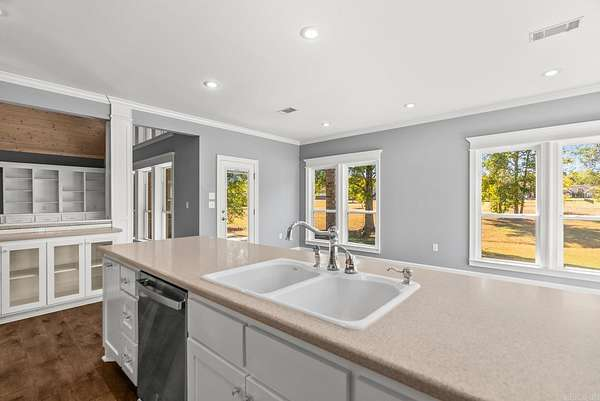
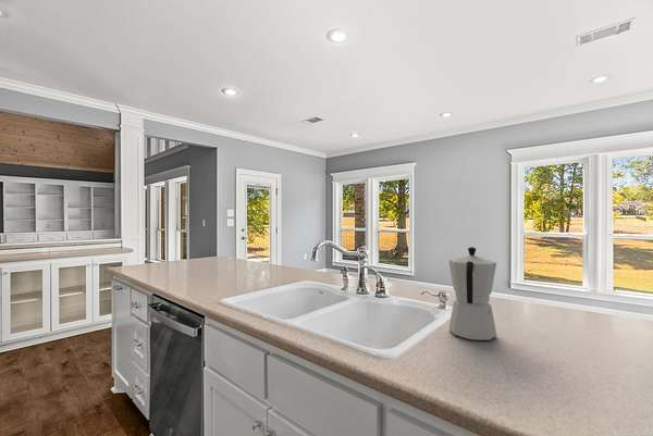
+ moka pot [448,246,497,341]
